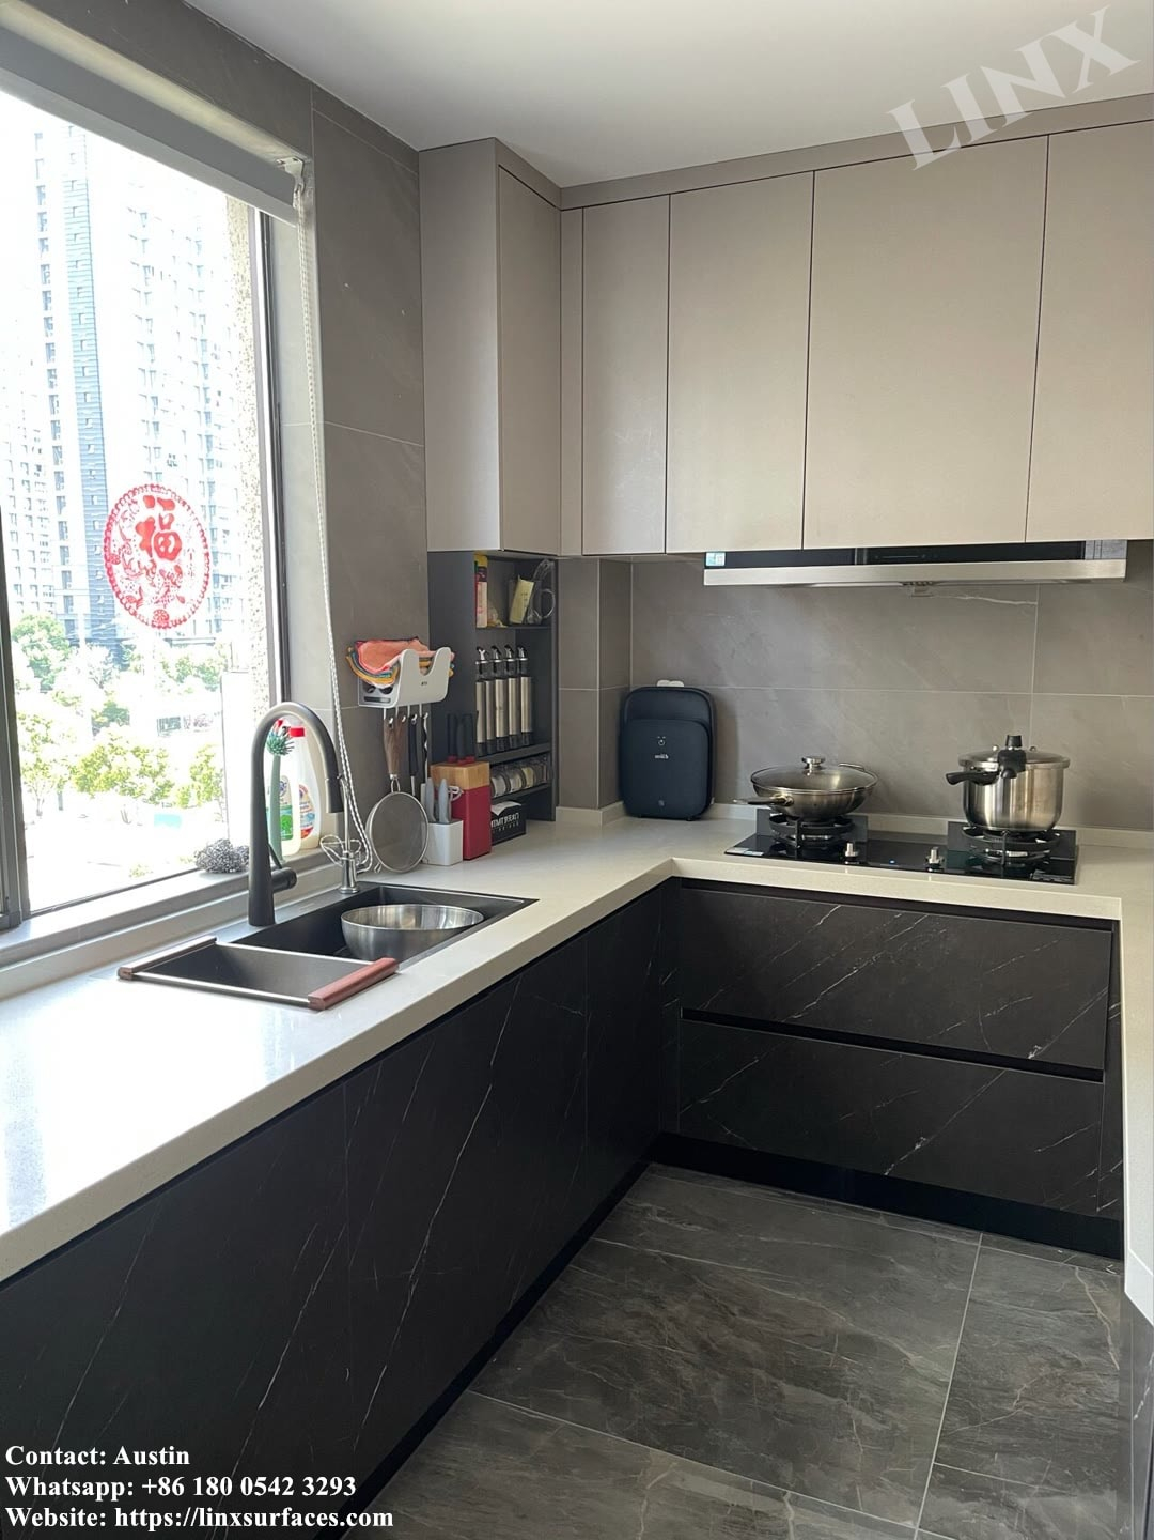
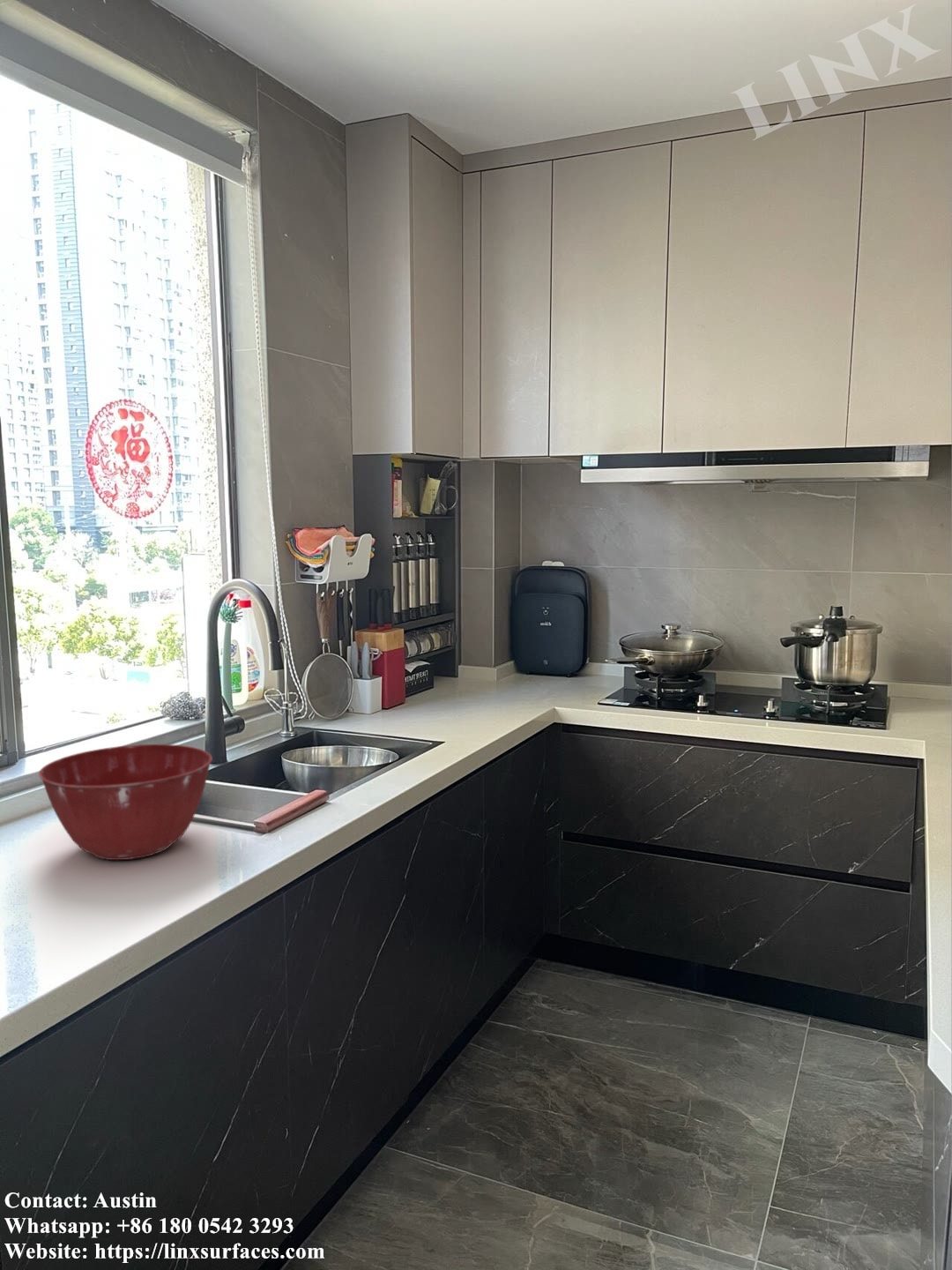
+ mixing bowl [38,743,213,861]
